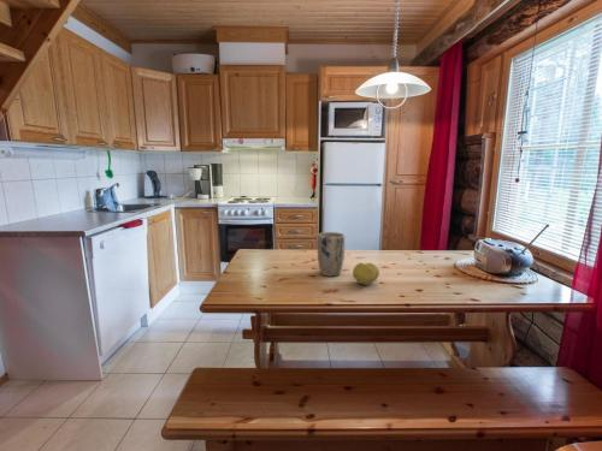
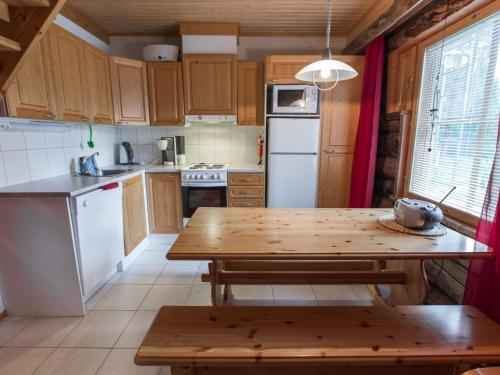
- fruit [352,261,380,286]
- plant pot [317,231,346,278]
